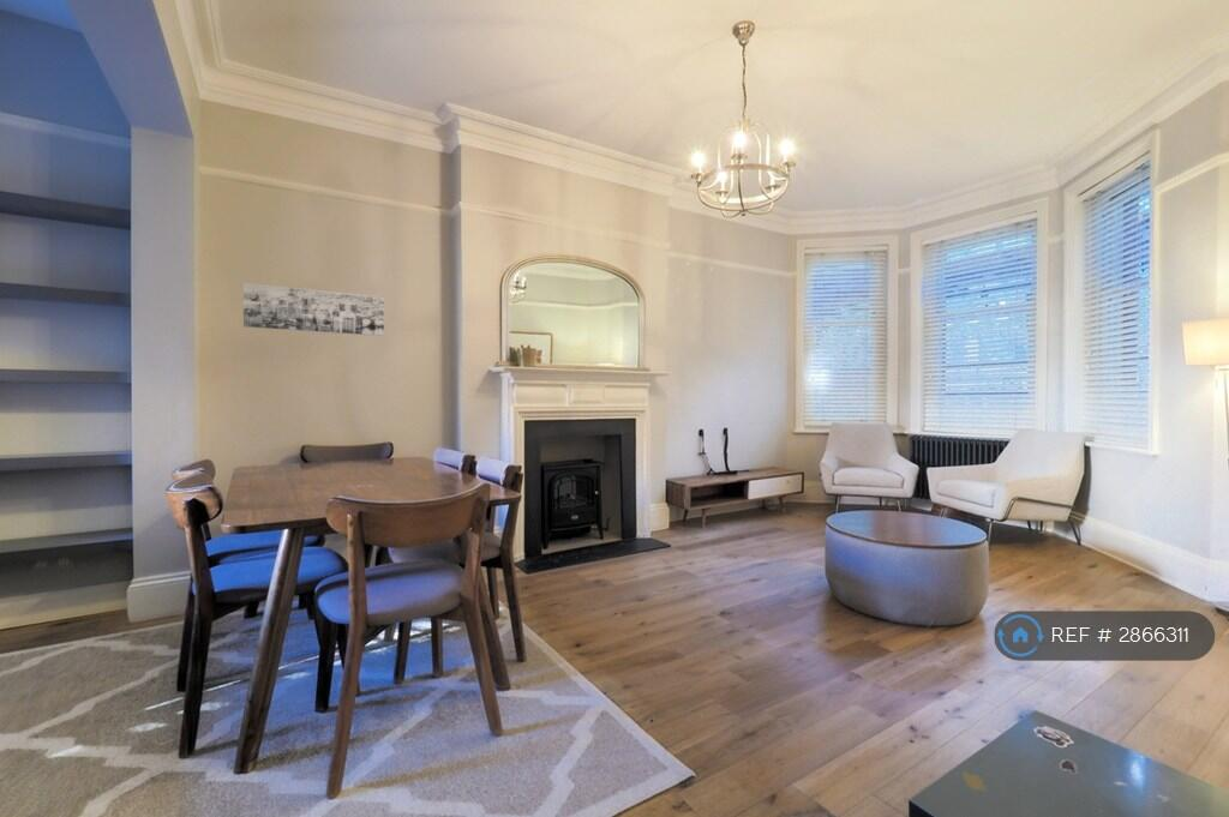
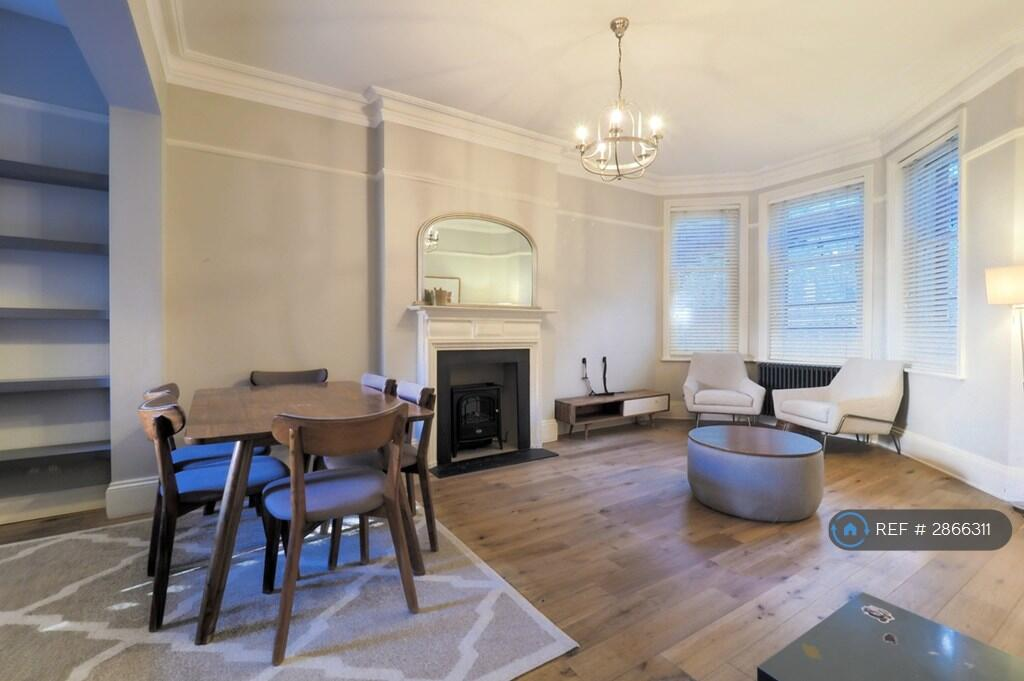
- wall art [242,282,385,337]
